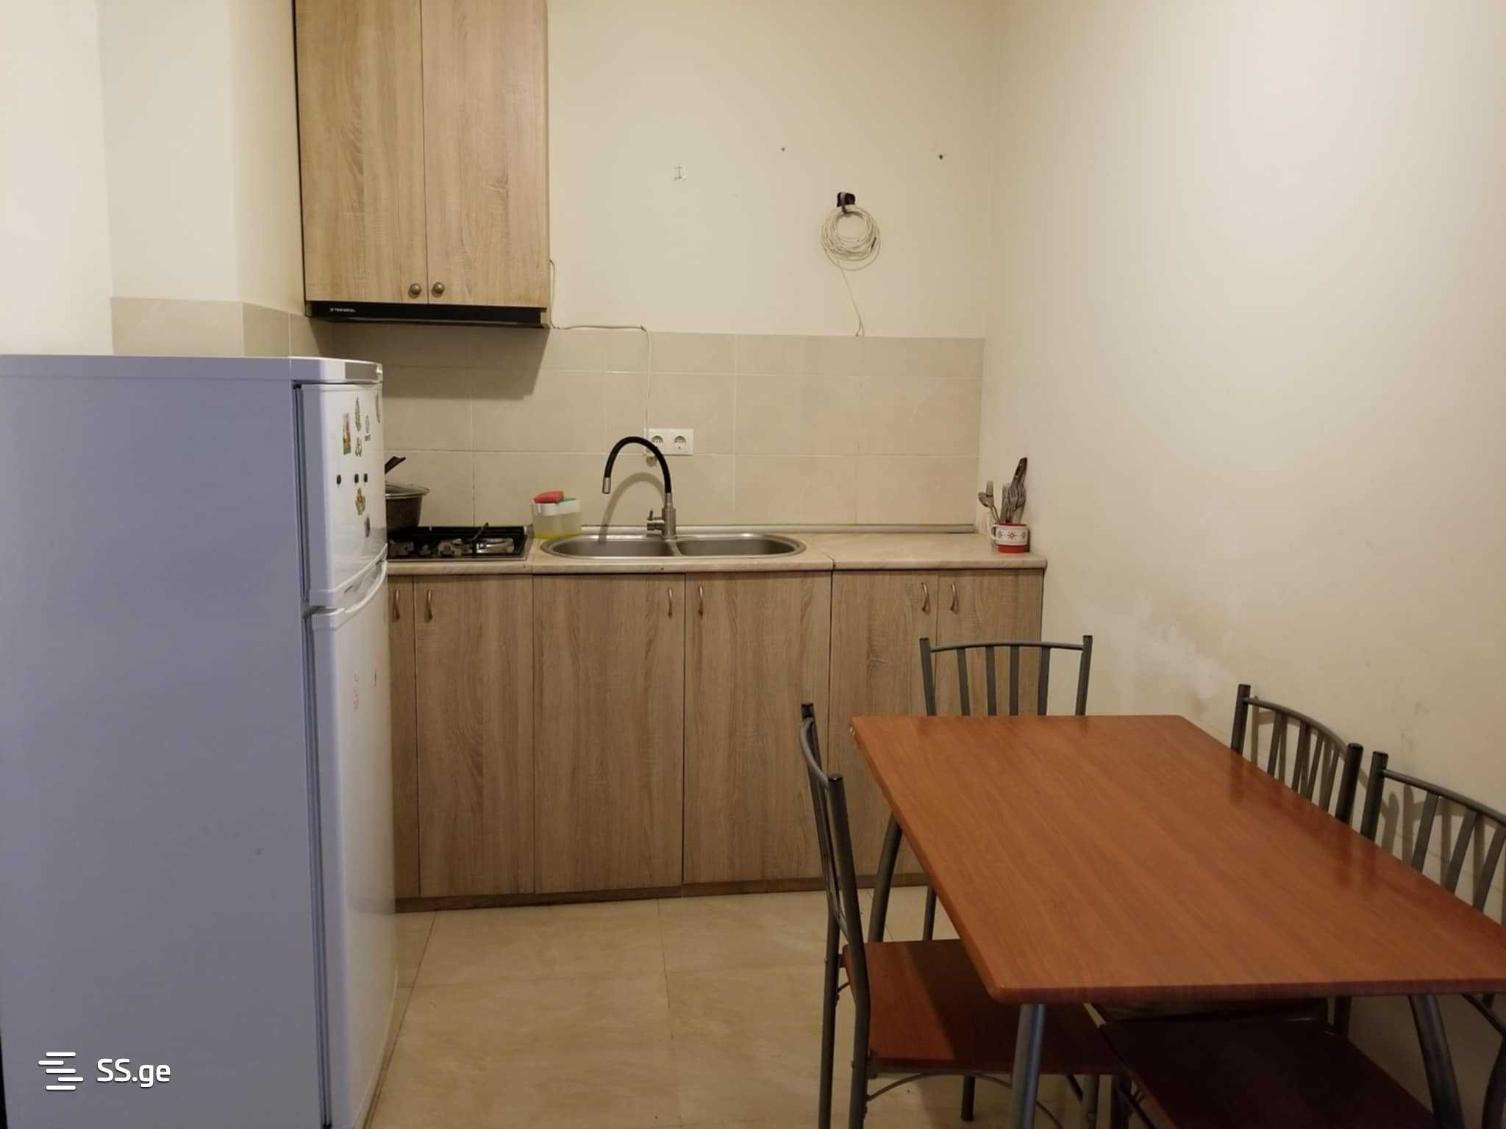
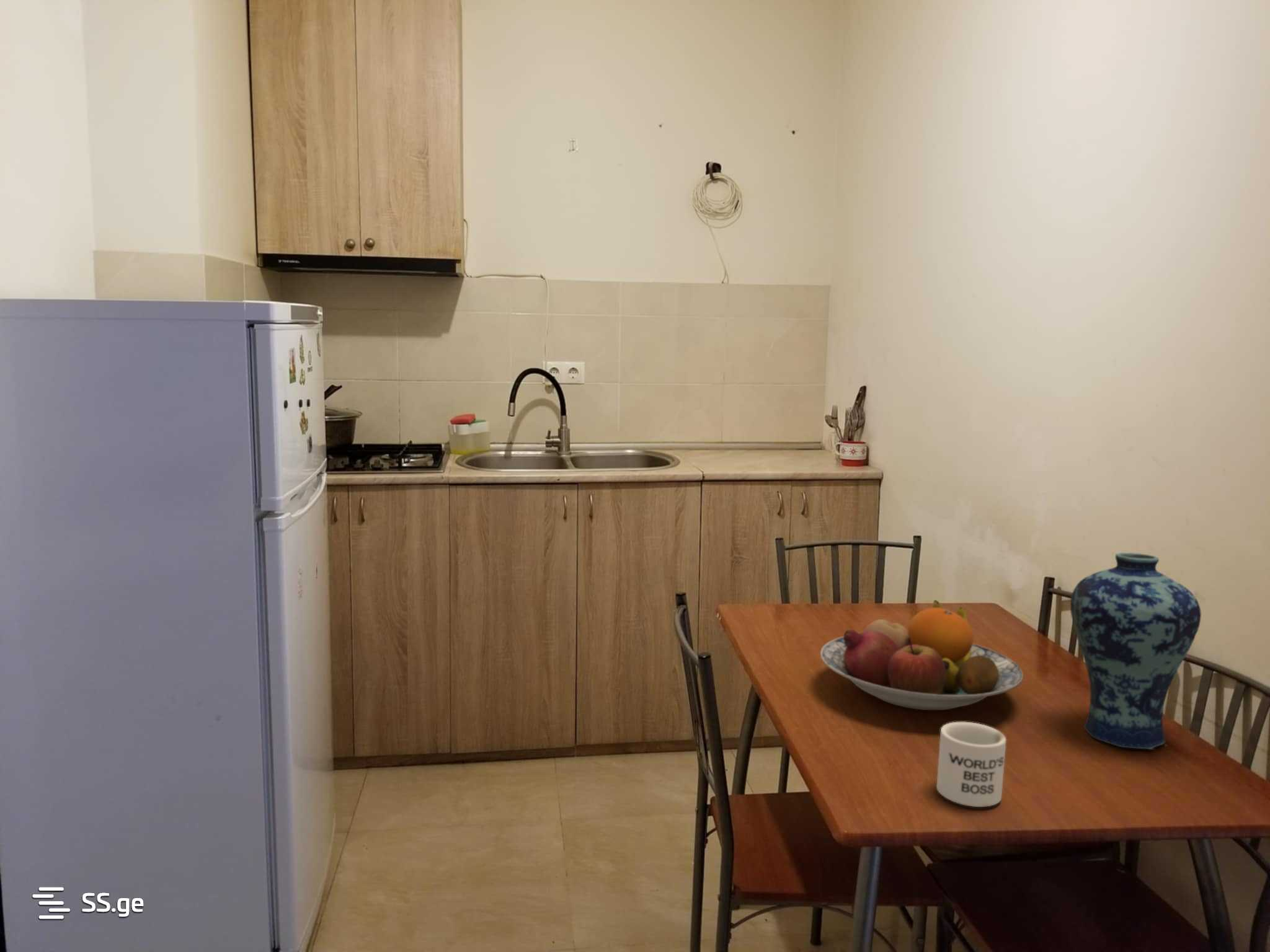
+ fruit bowl [820,599,1024,711]
+ mug [936,721,1006,808]
+ vase [1070,552,1202,750]
